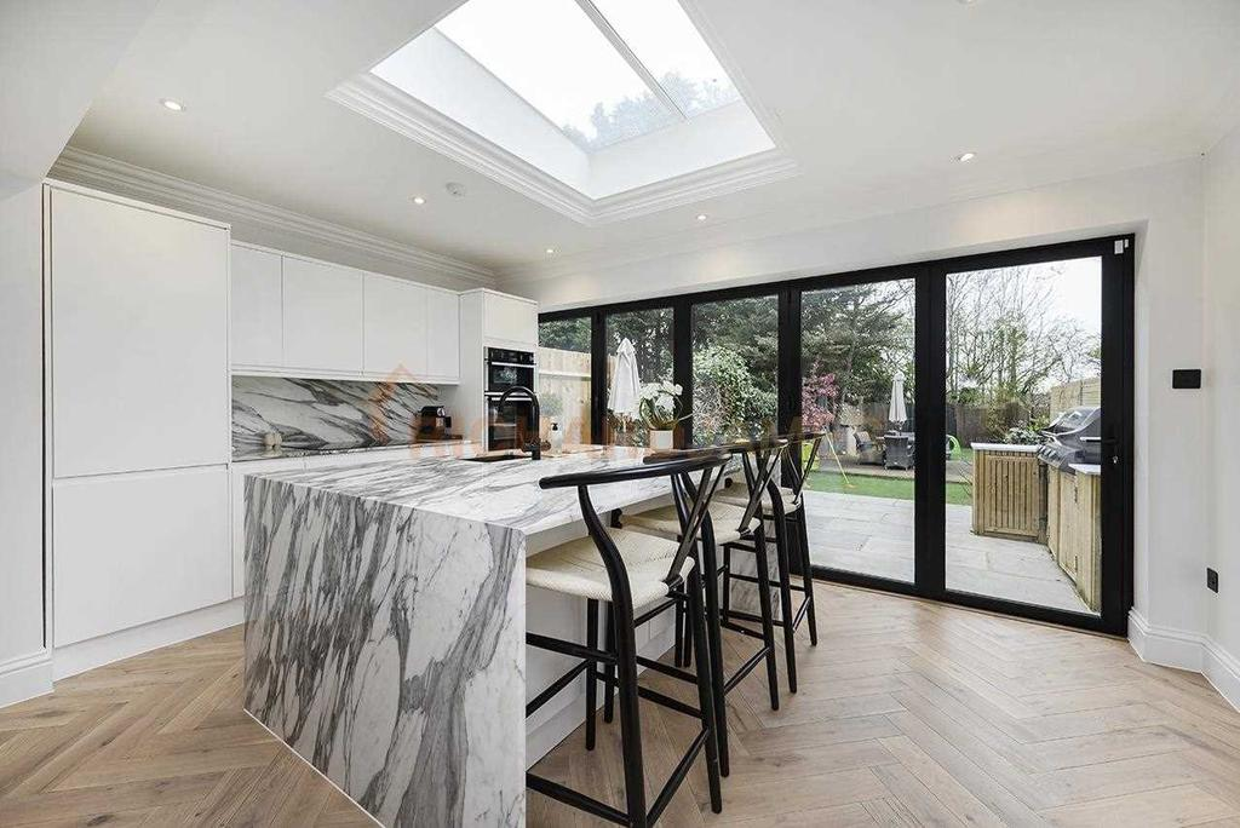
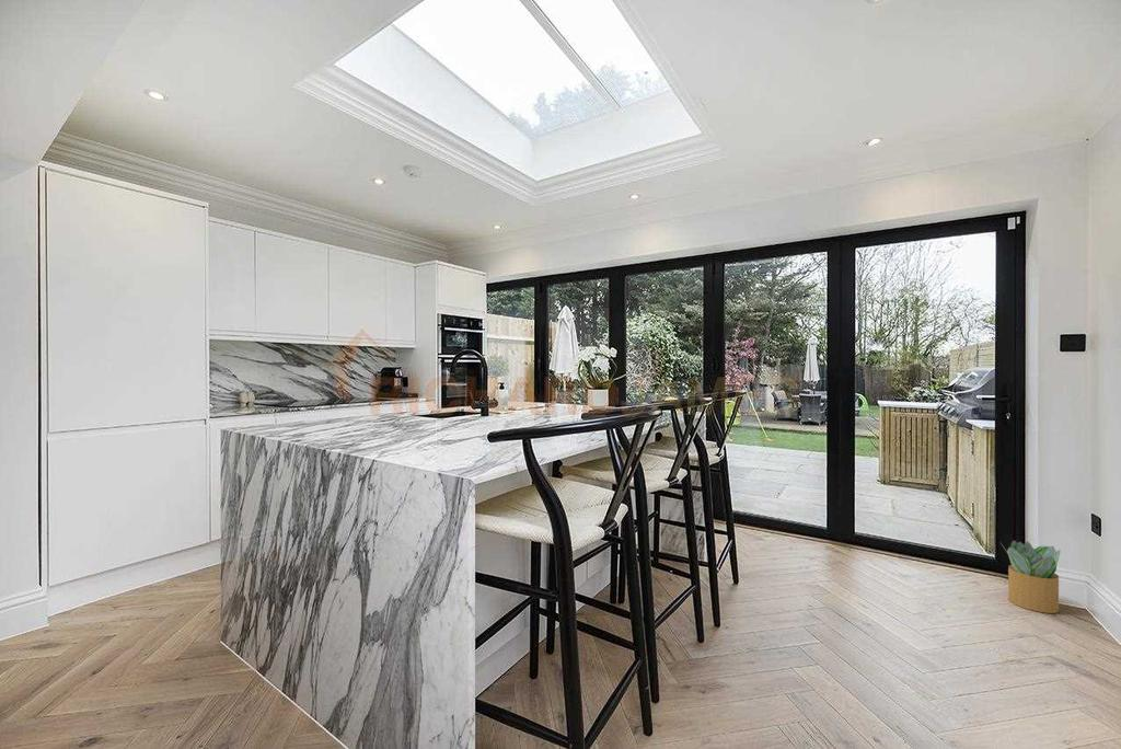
+ potted plant [999,540,1061,614]
